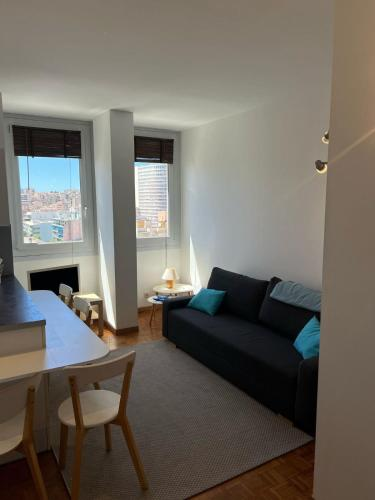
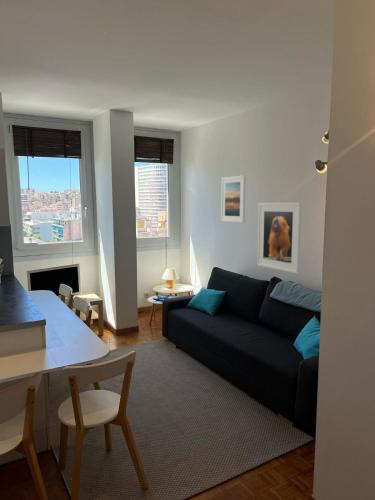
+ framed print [220,174,246,224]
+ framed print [256,202,302,275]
